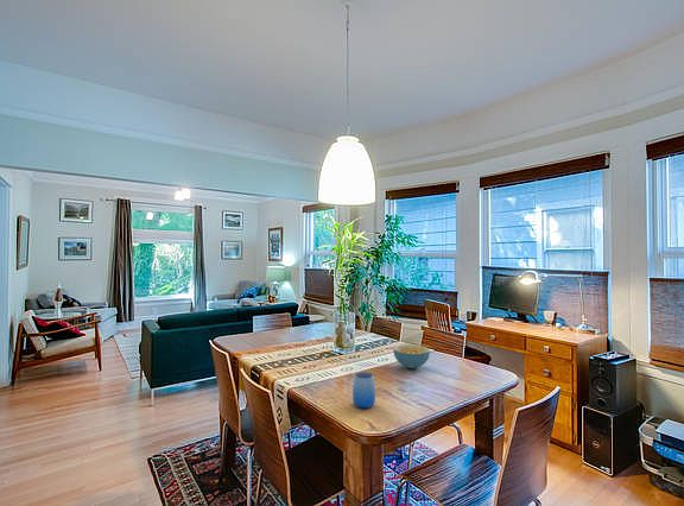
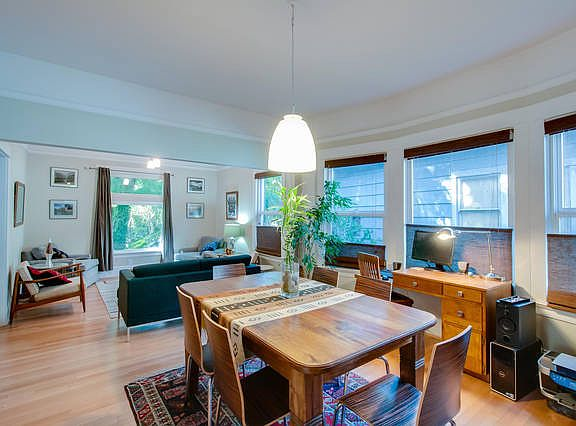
- cereal bowl [392,343,431,369]
- cup [352,371,376,410]
